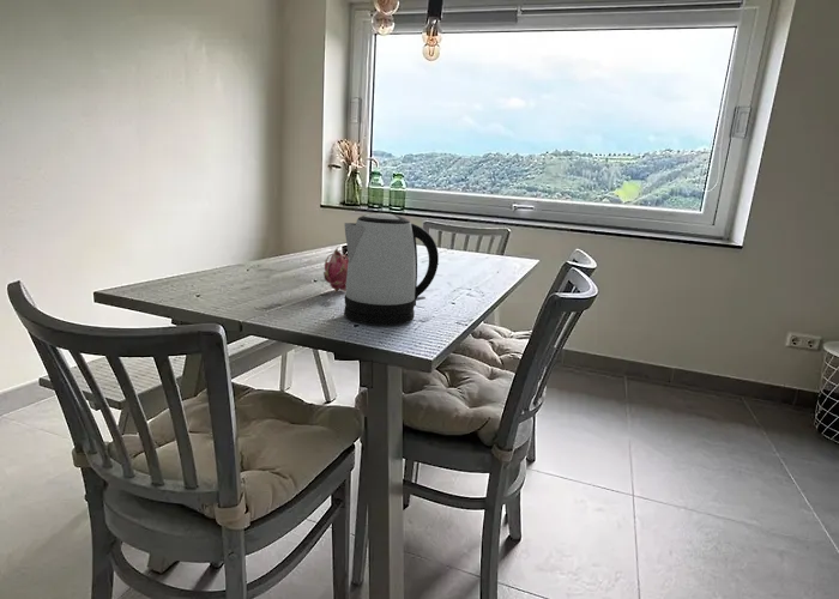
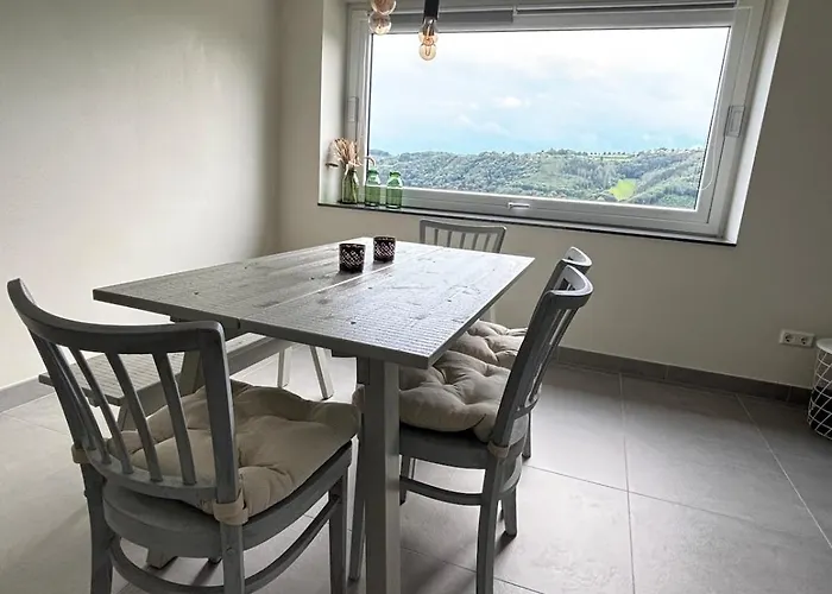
- kettle [343,212,440,327]
- fruit [322,244,349,292]
